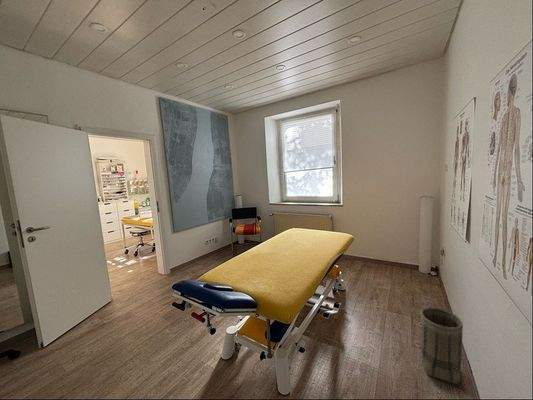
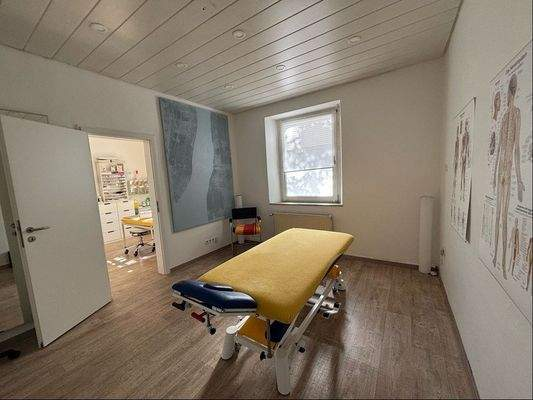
- basket [420,307,464,385]
